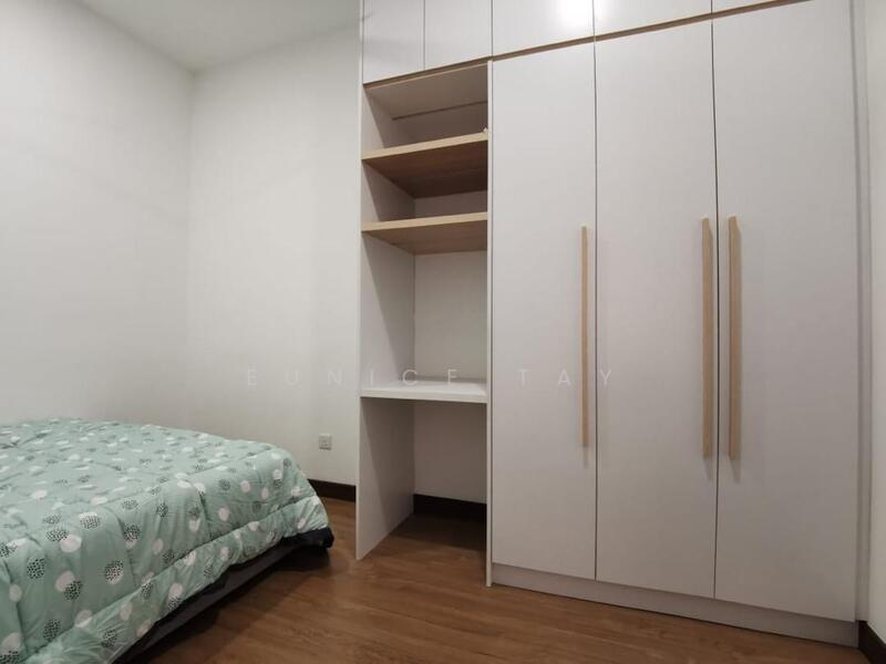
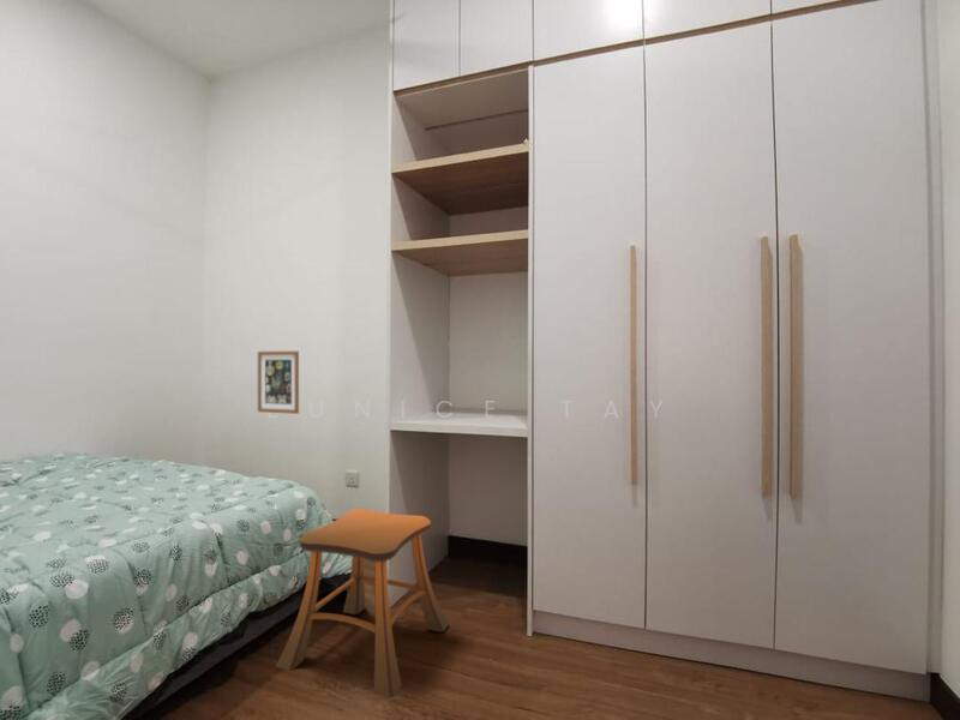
+ stool [275,508,450,700]
+ wall art [257,350,300,415]
